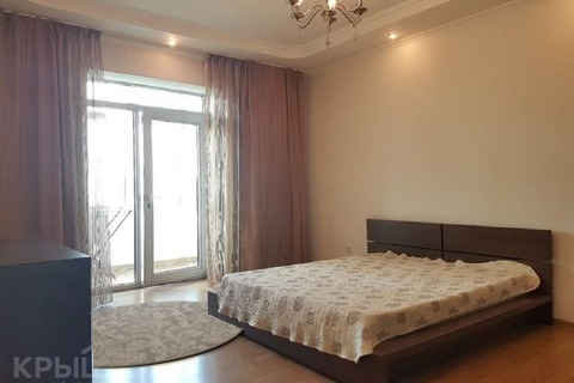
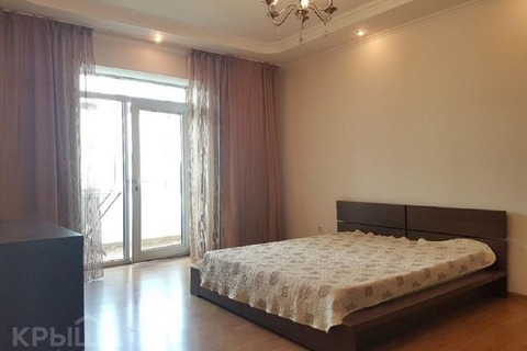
- rug [91,300,244,369]
